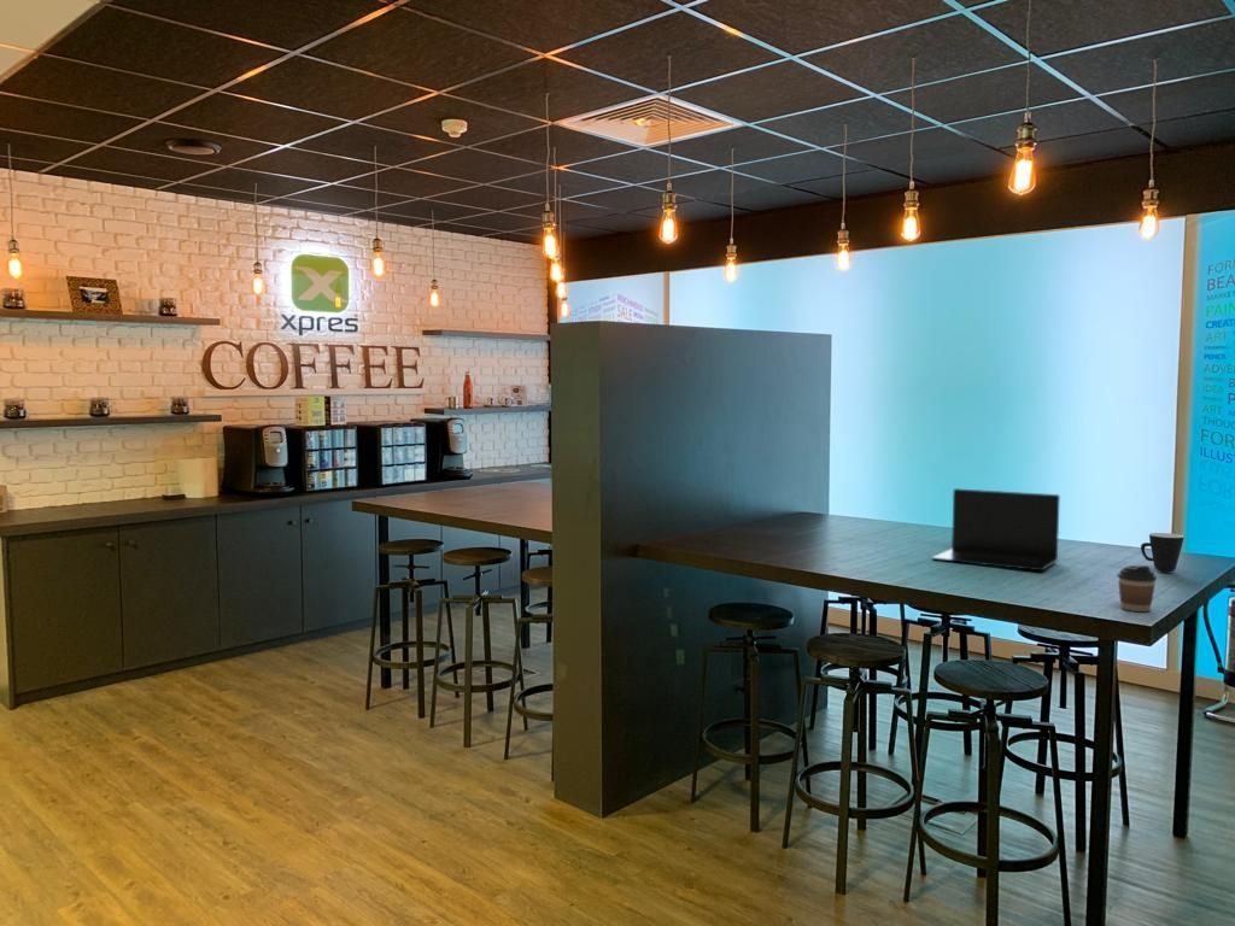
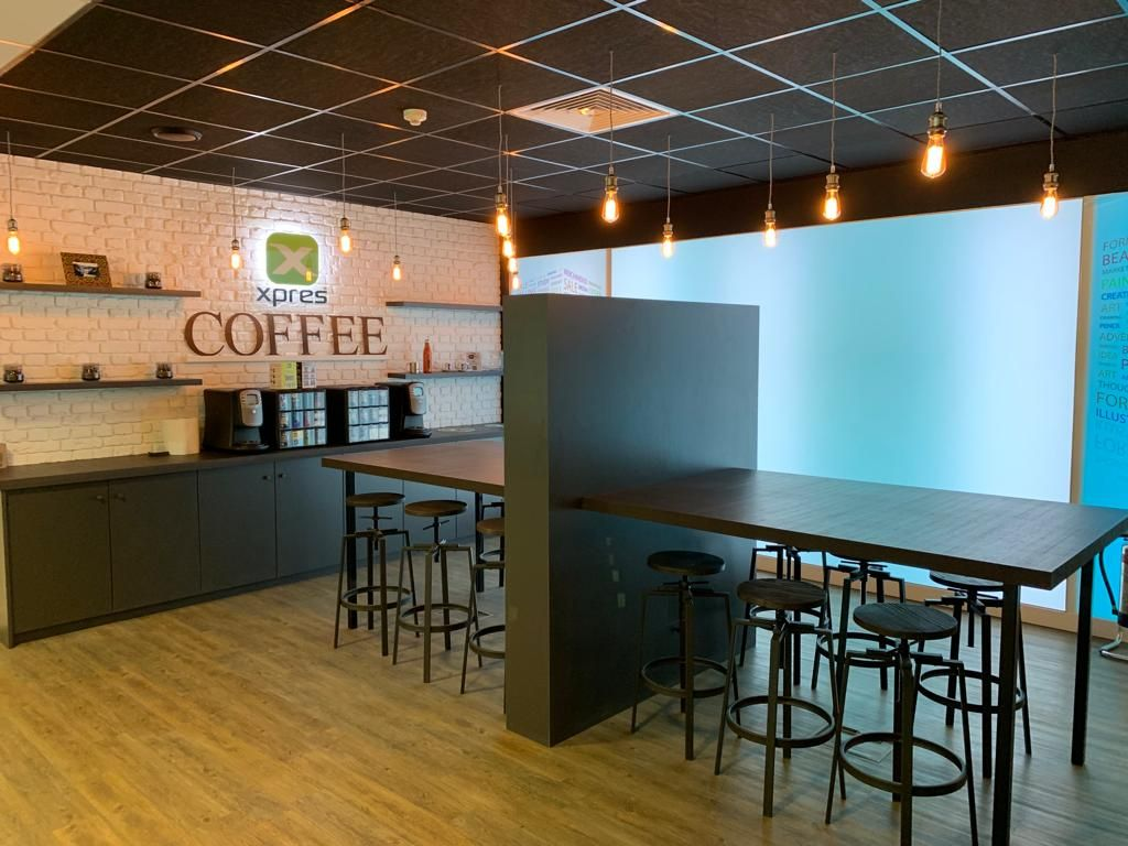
- coffee cup [1117,564,1158,613]
- laptop [931,487,1061,572]
- mug [1140,532,1184,574]
